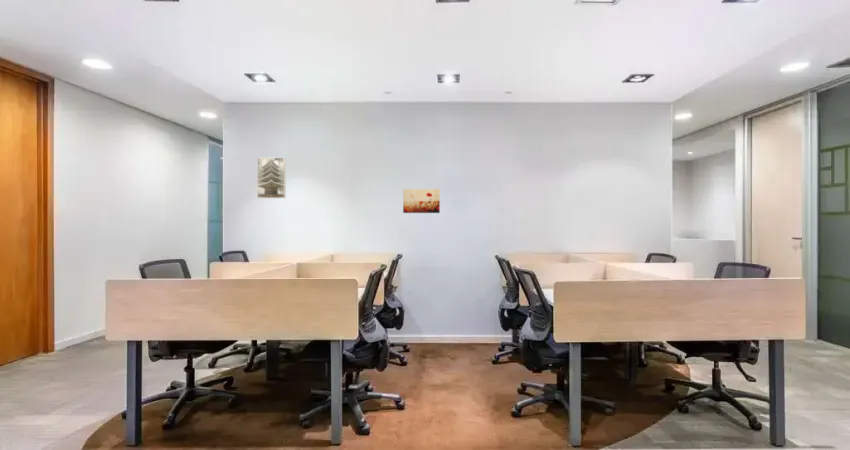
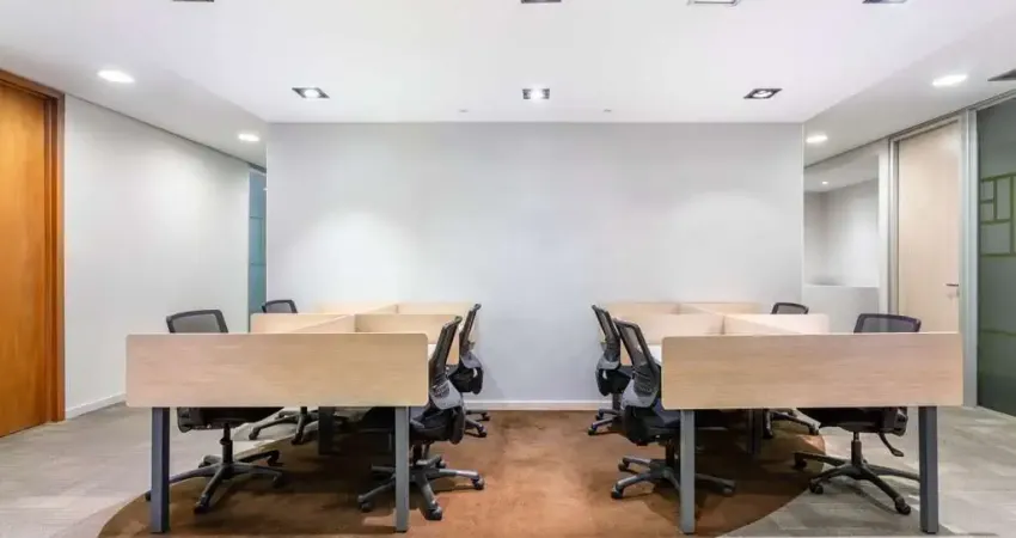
- wall art [402,188,441,214]
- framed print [256,157,287,199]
